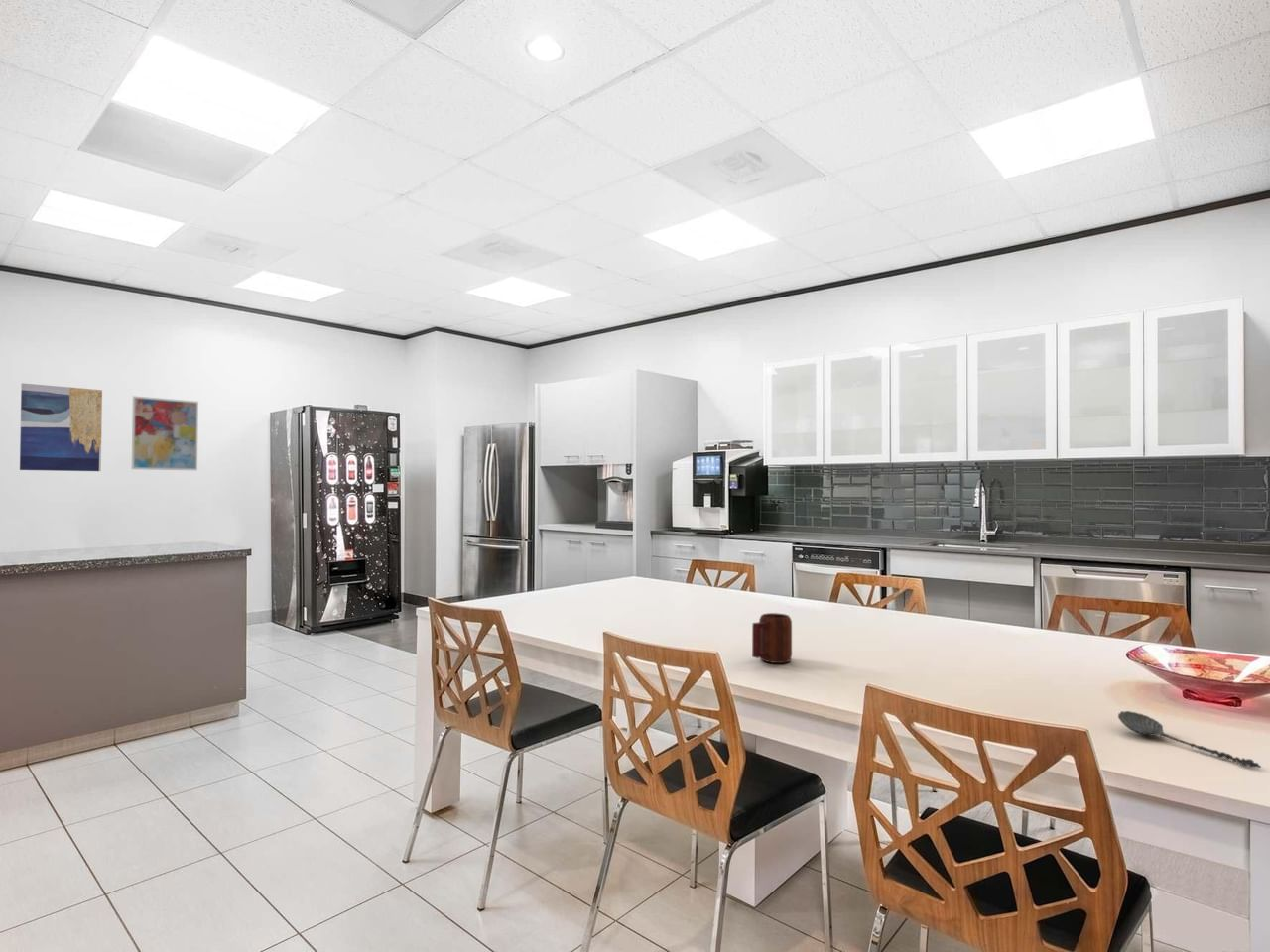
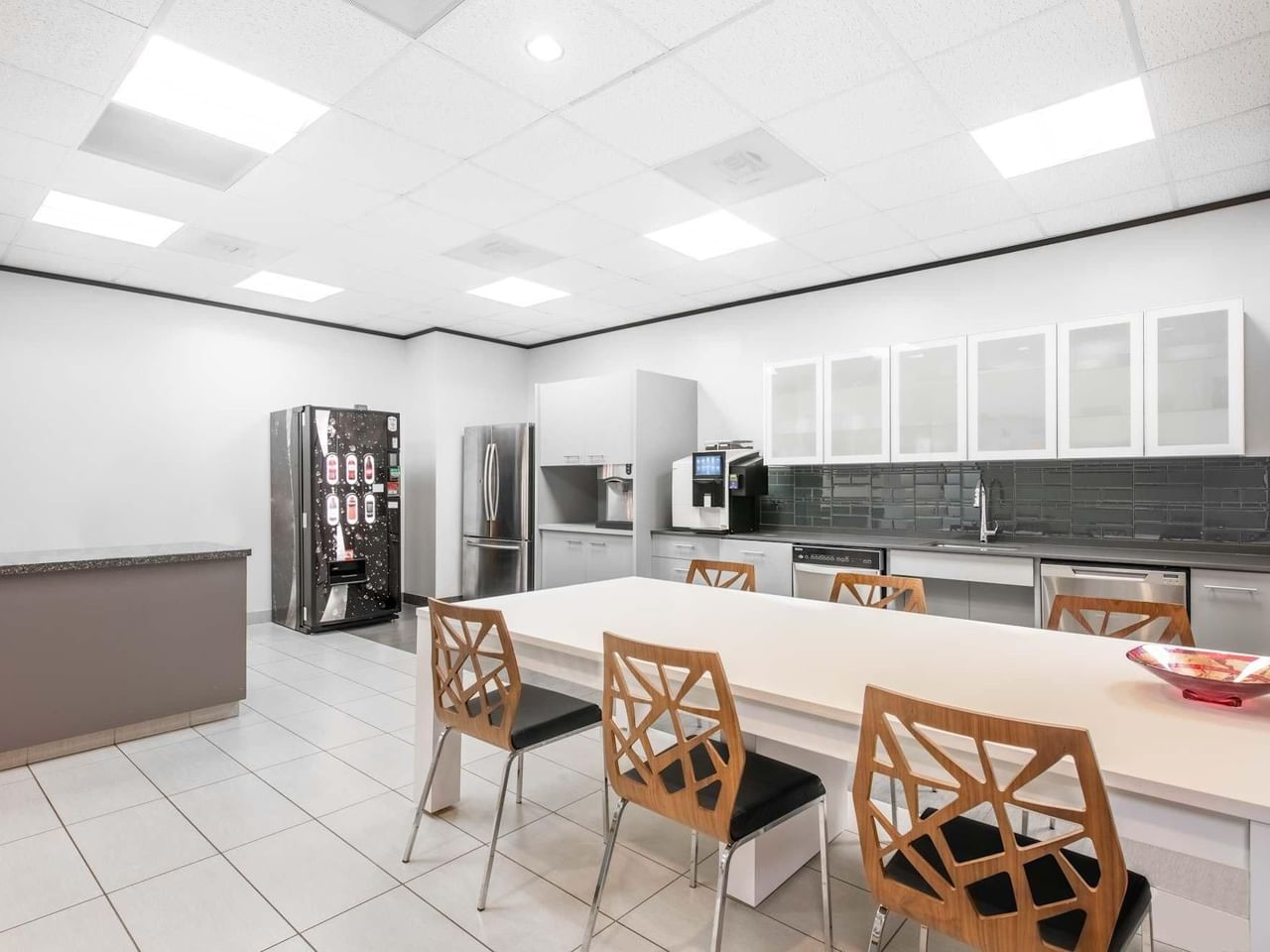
- mug [751,612,793,664]
- wall art [131,395,199,471]
- wall art [19,382,103,472]
- spoon [1117,710,1262,769]
